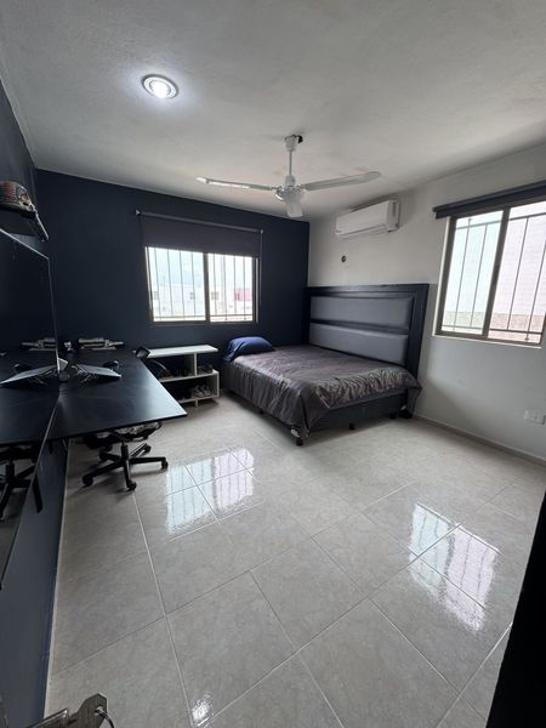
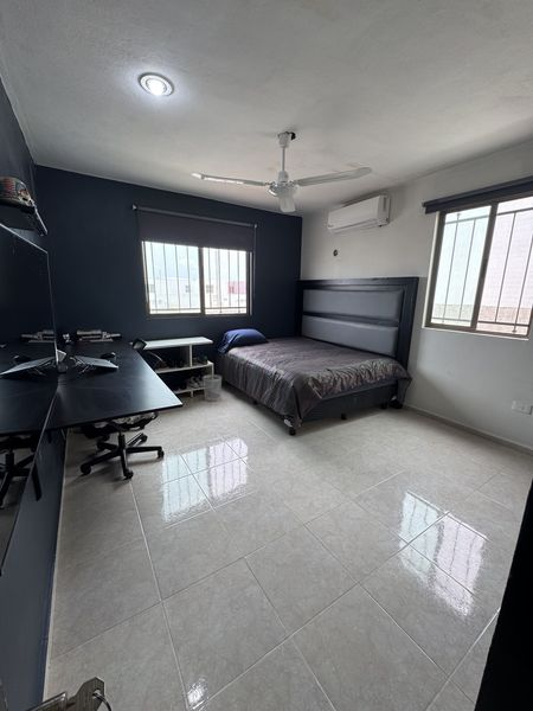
+ wastebasket [201,373,223,403]
